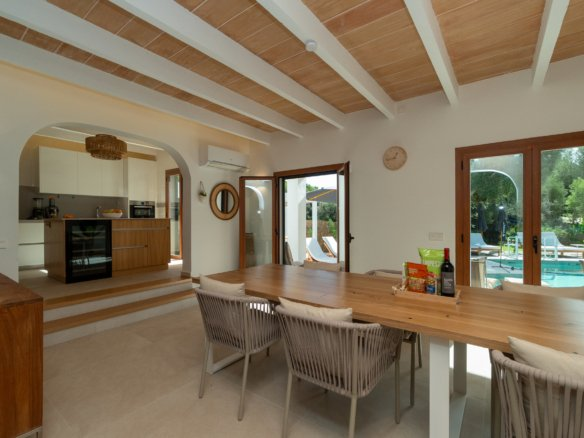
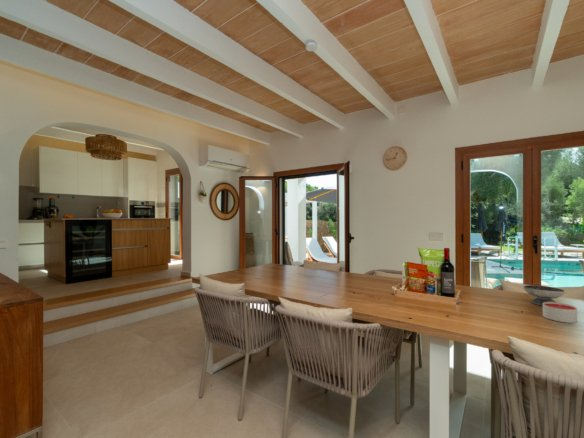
+ bowl [522,284,566,307]
+ candle [542,302,578,324]
